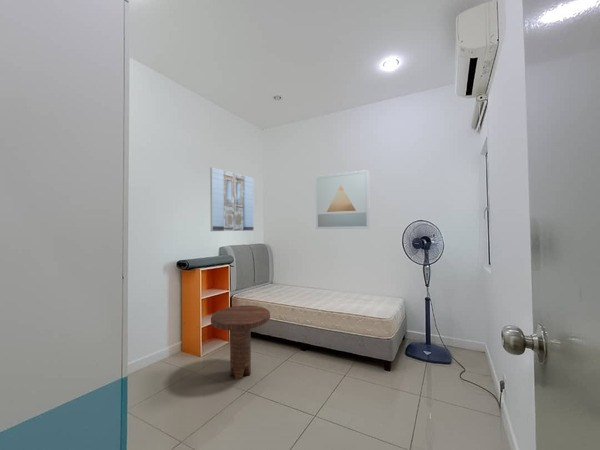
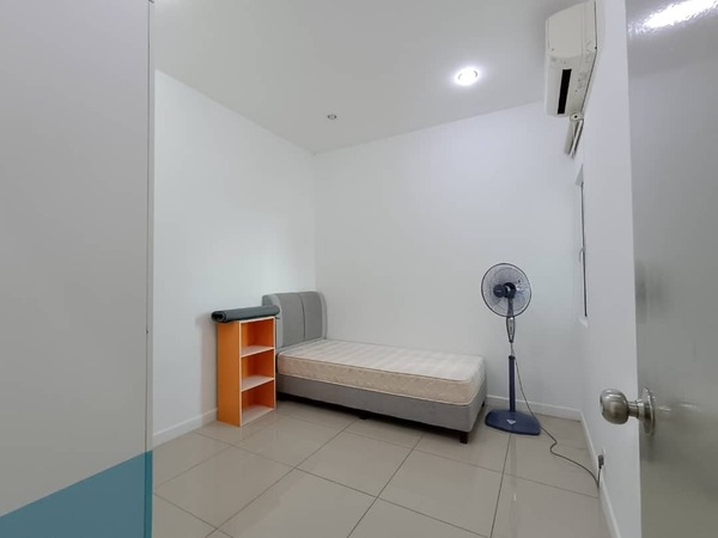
- side table [210,305,271,380]
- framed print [209,166,255,232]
- wall art [314,169,371,230]
